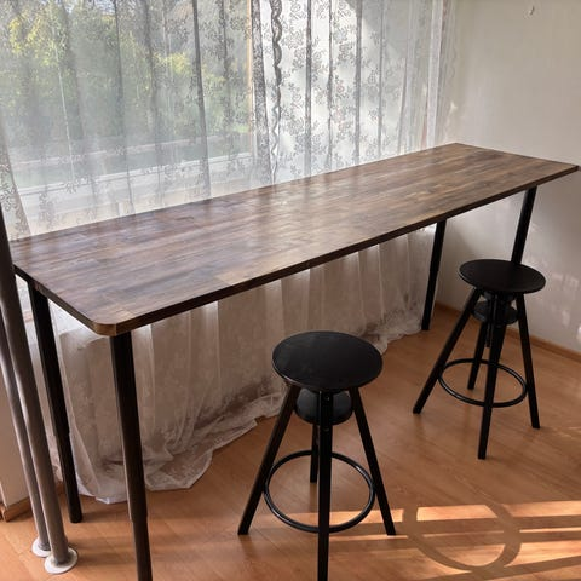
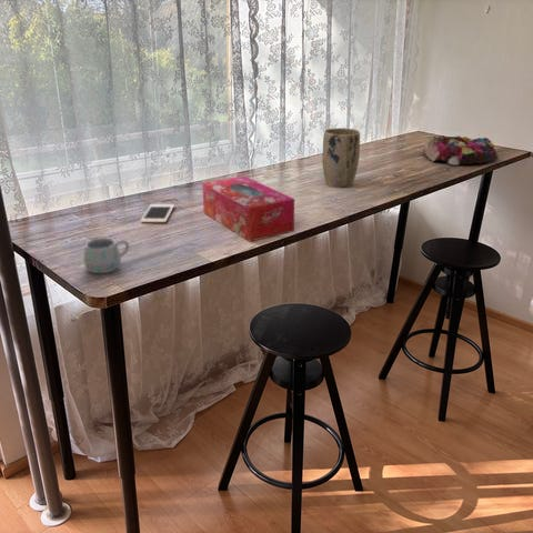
+ plant pot [322,127,361,189]
+ tissue box [201,174,295,242]
+ mug [82,237,130,274]
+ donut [422,134,500,165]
+ cell phone [140,203,175,223]
